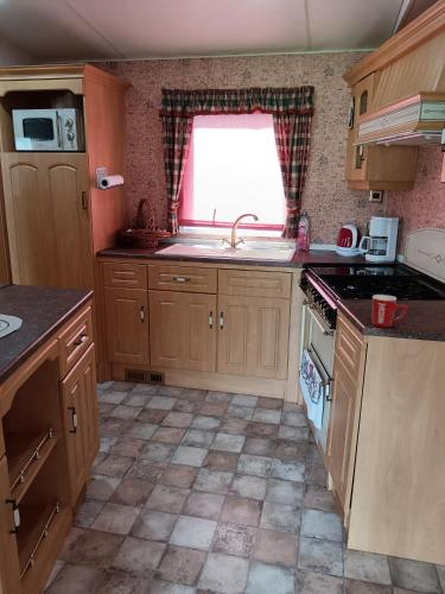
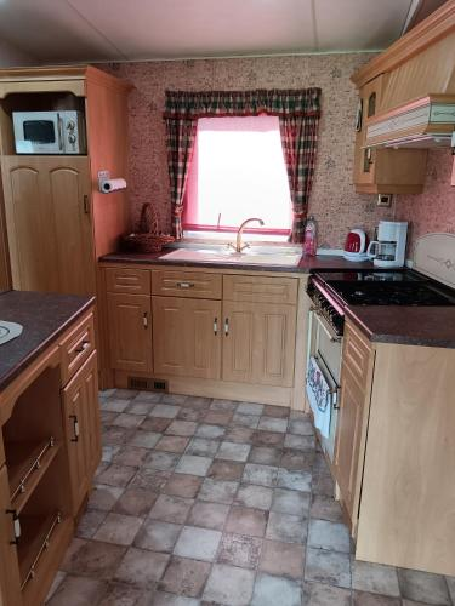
- mug [371,293,408,328]
